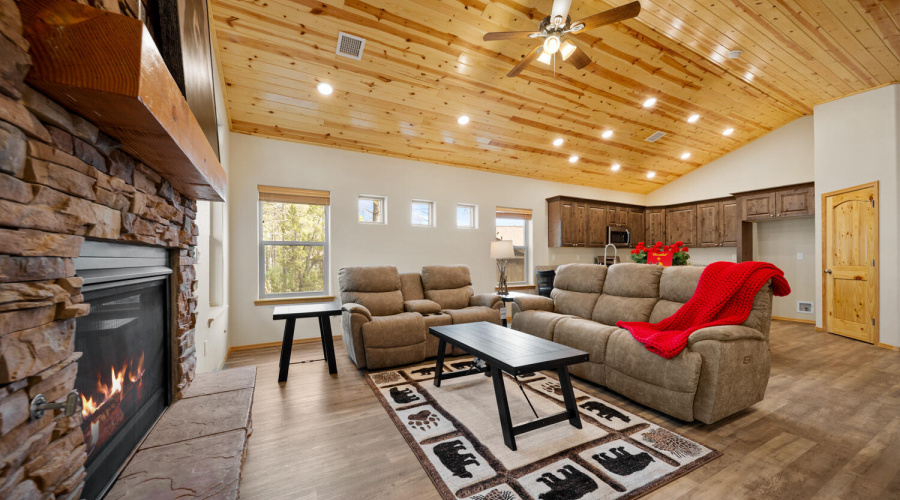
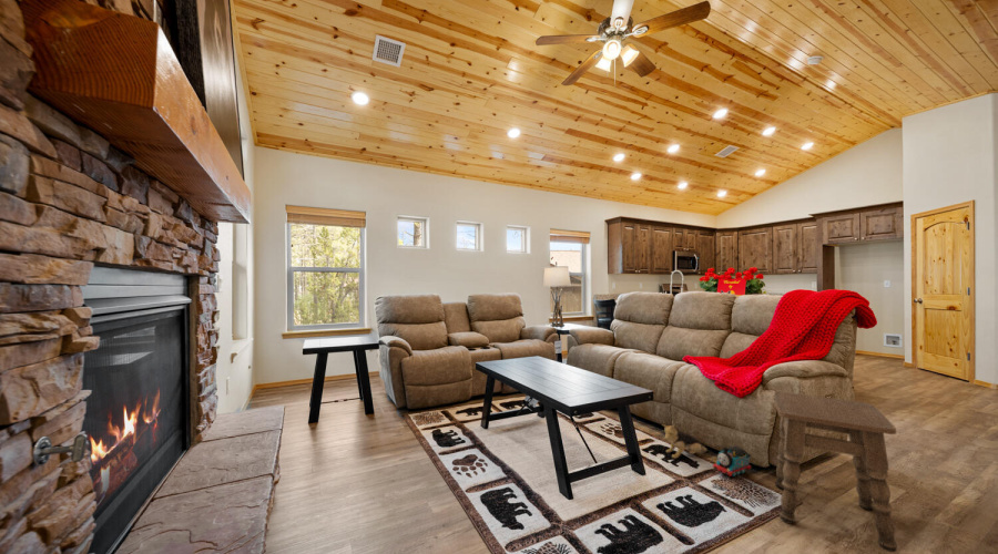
+ plush toy [661,423,710,460]
+ side table [773,391,898,553]
+ toy train [712,445,752,478]
